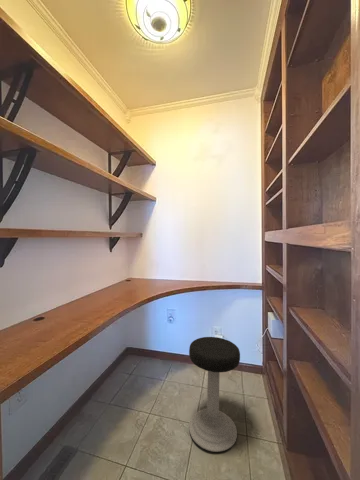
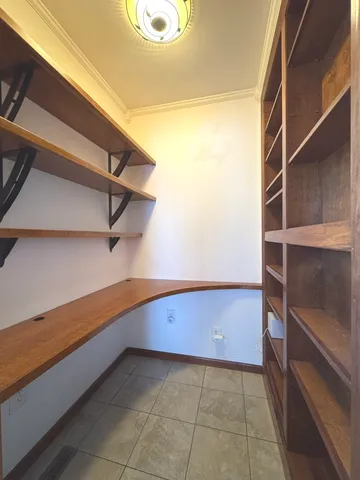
- stool [188,336,241,453]
